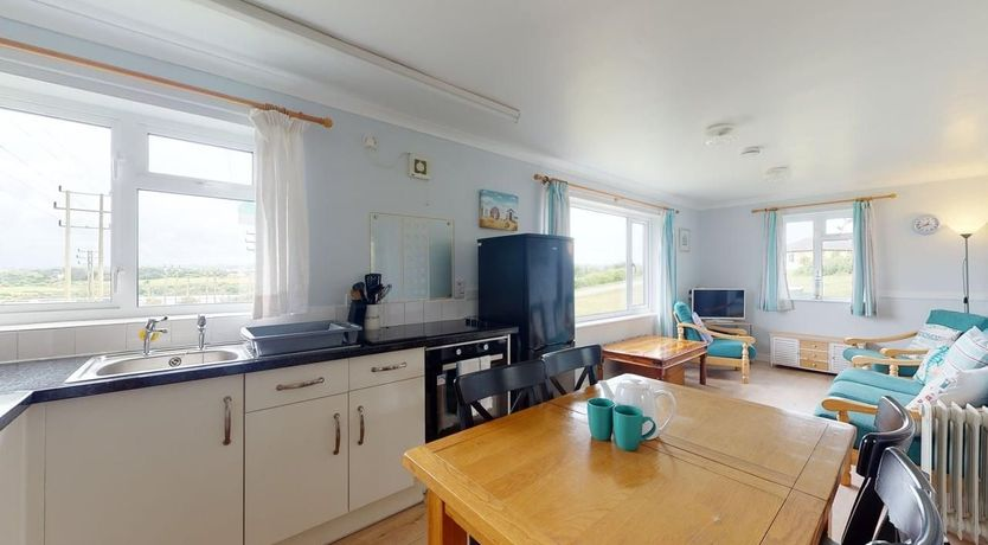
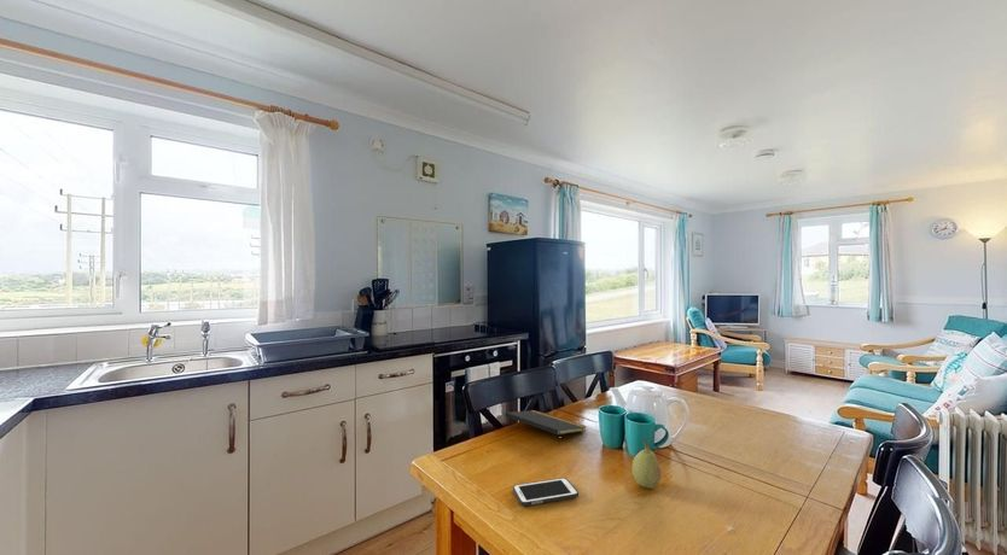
+ fruit [631,438,662,490]
+ cell phone [512,477,580,507]
+ notepad [504,409,587,446]
